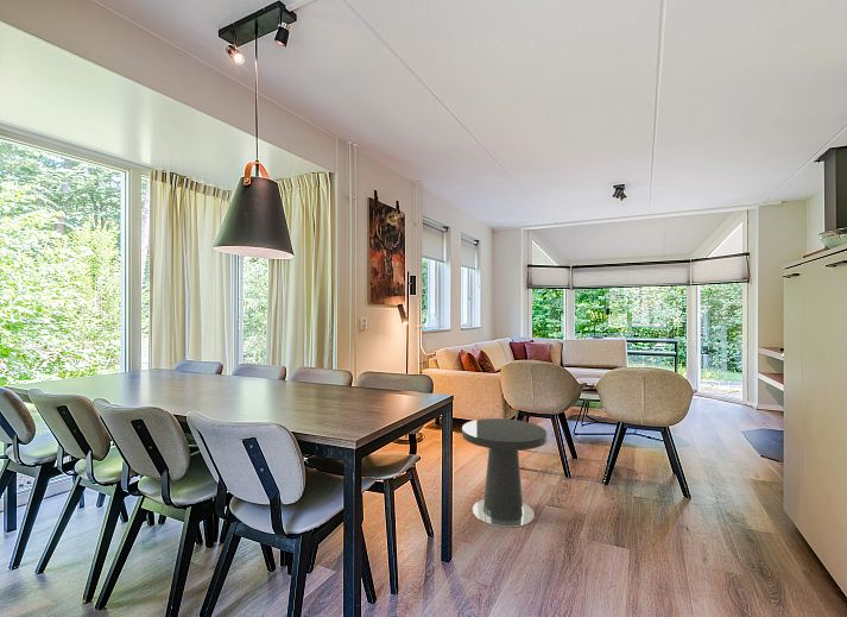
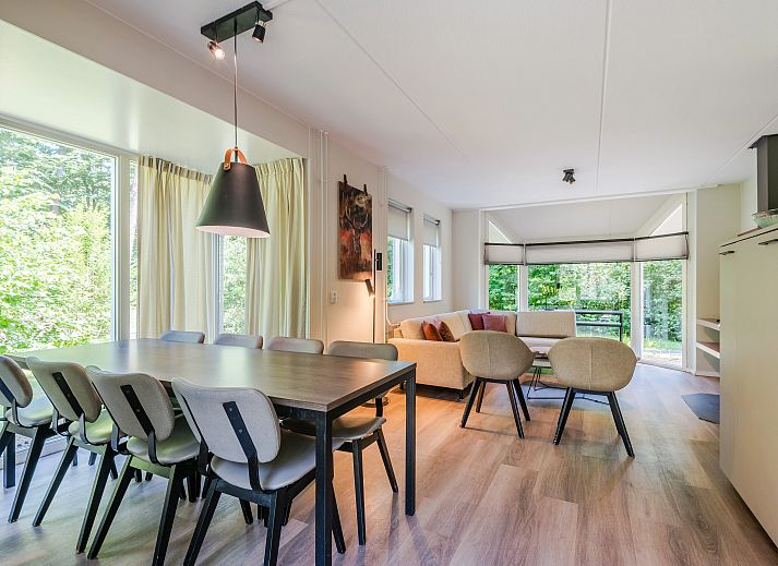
- side table [461,417,548,528]
